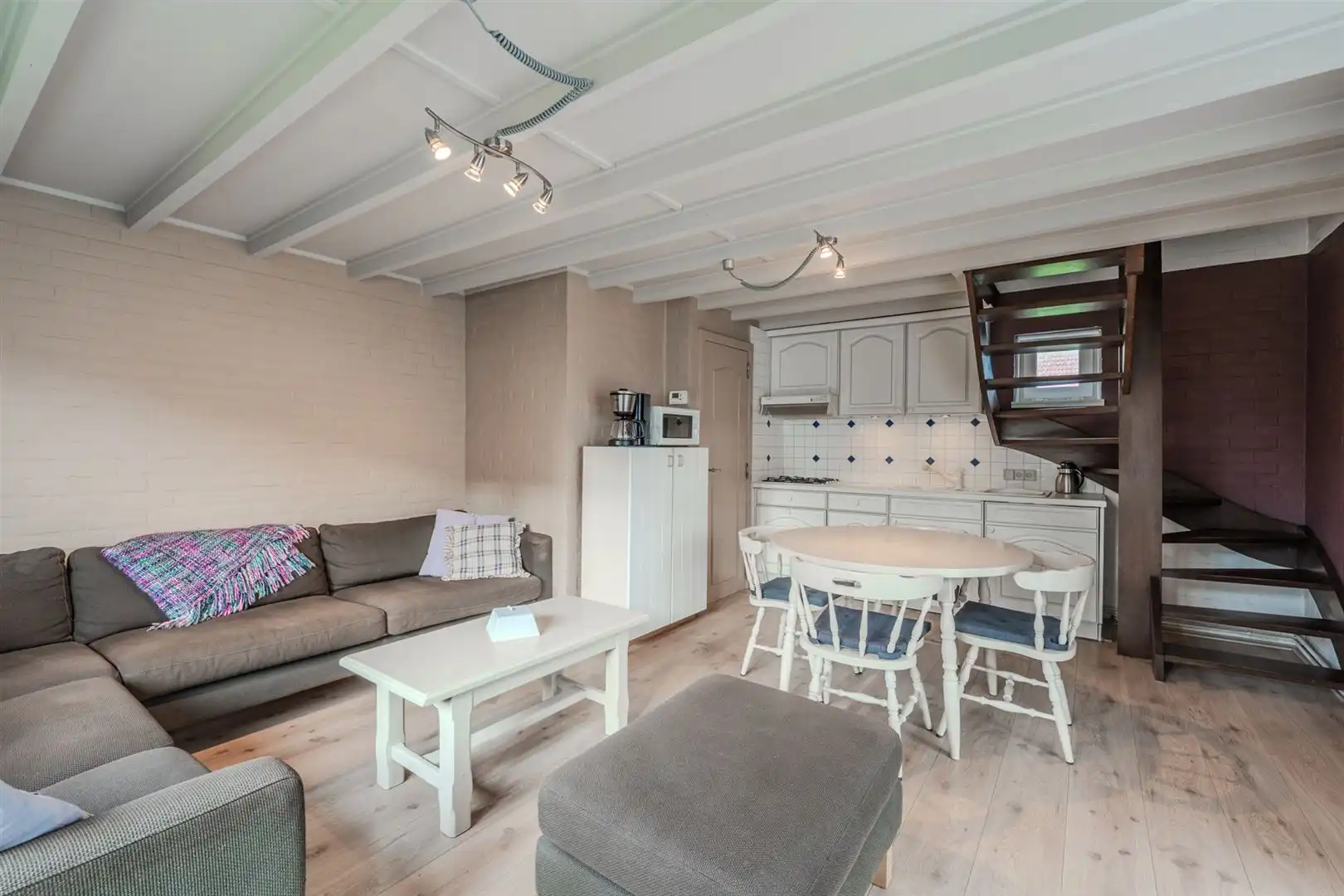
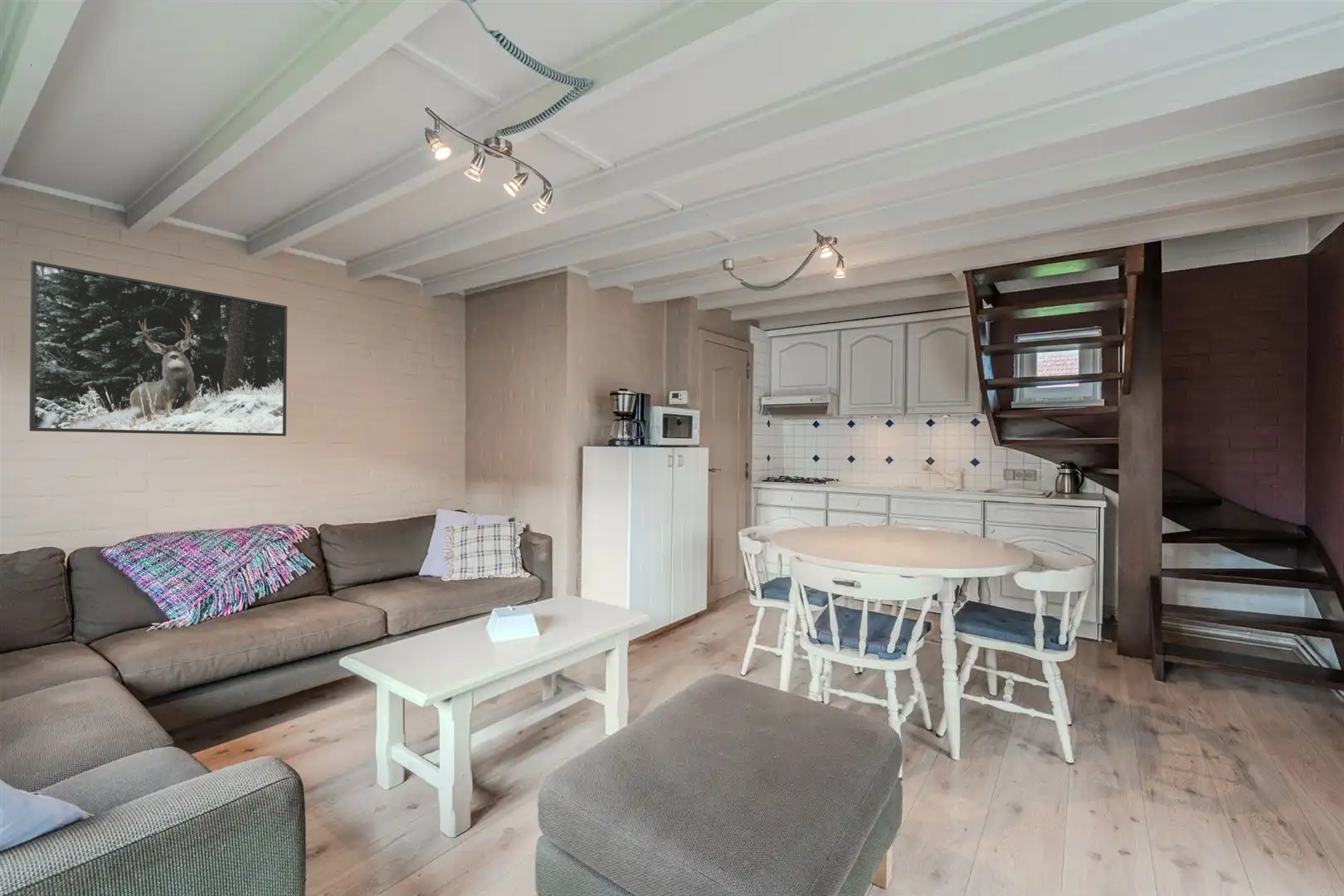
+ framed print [28,261,288,437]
